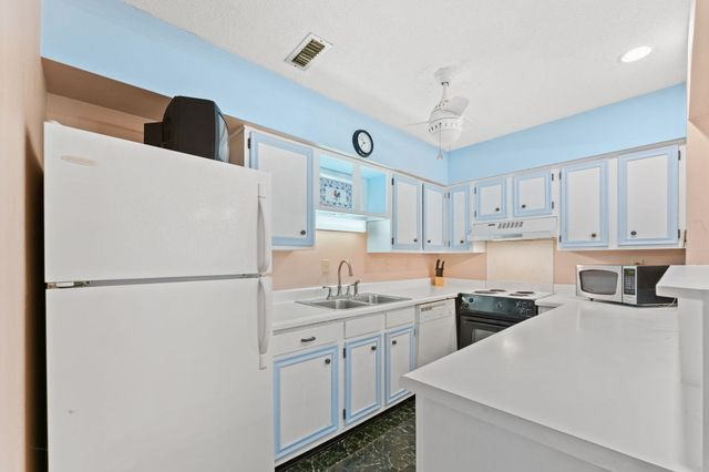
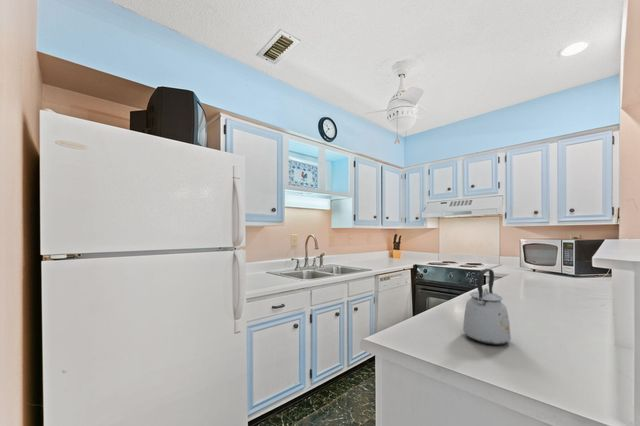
+ kettle [462,268,512,346]
